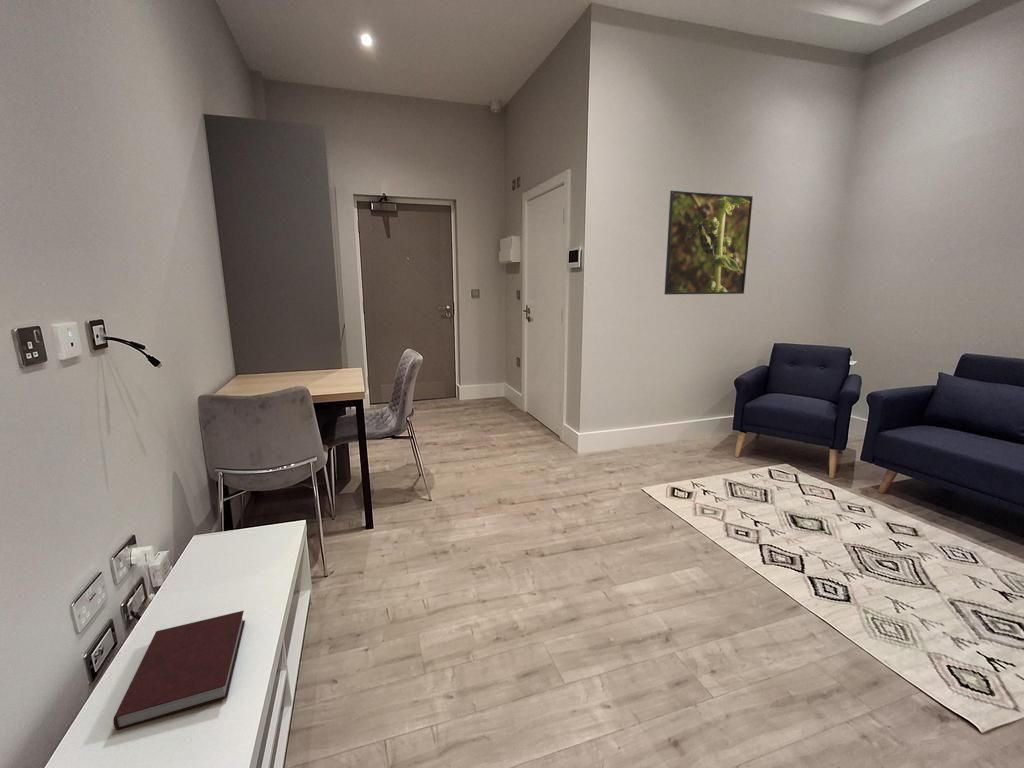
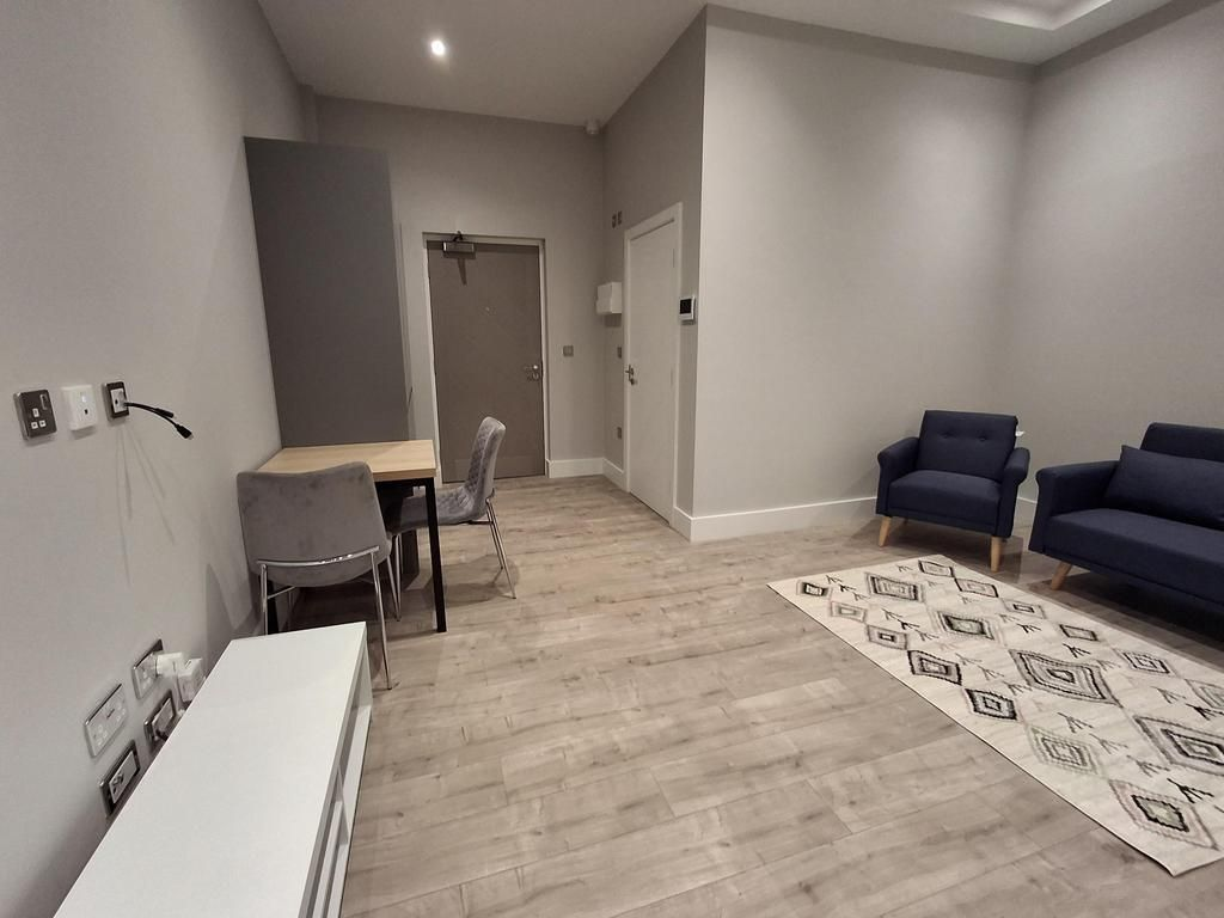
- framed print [664,189,754,295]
- notebook [112,610,246,731]
